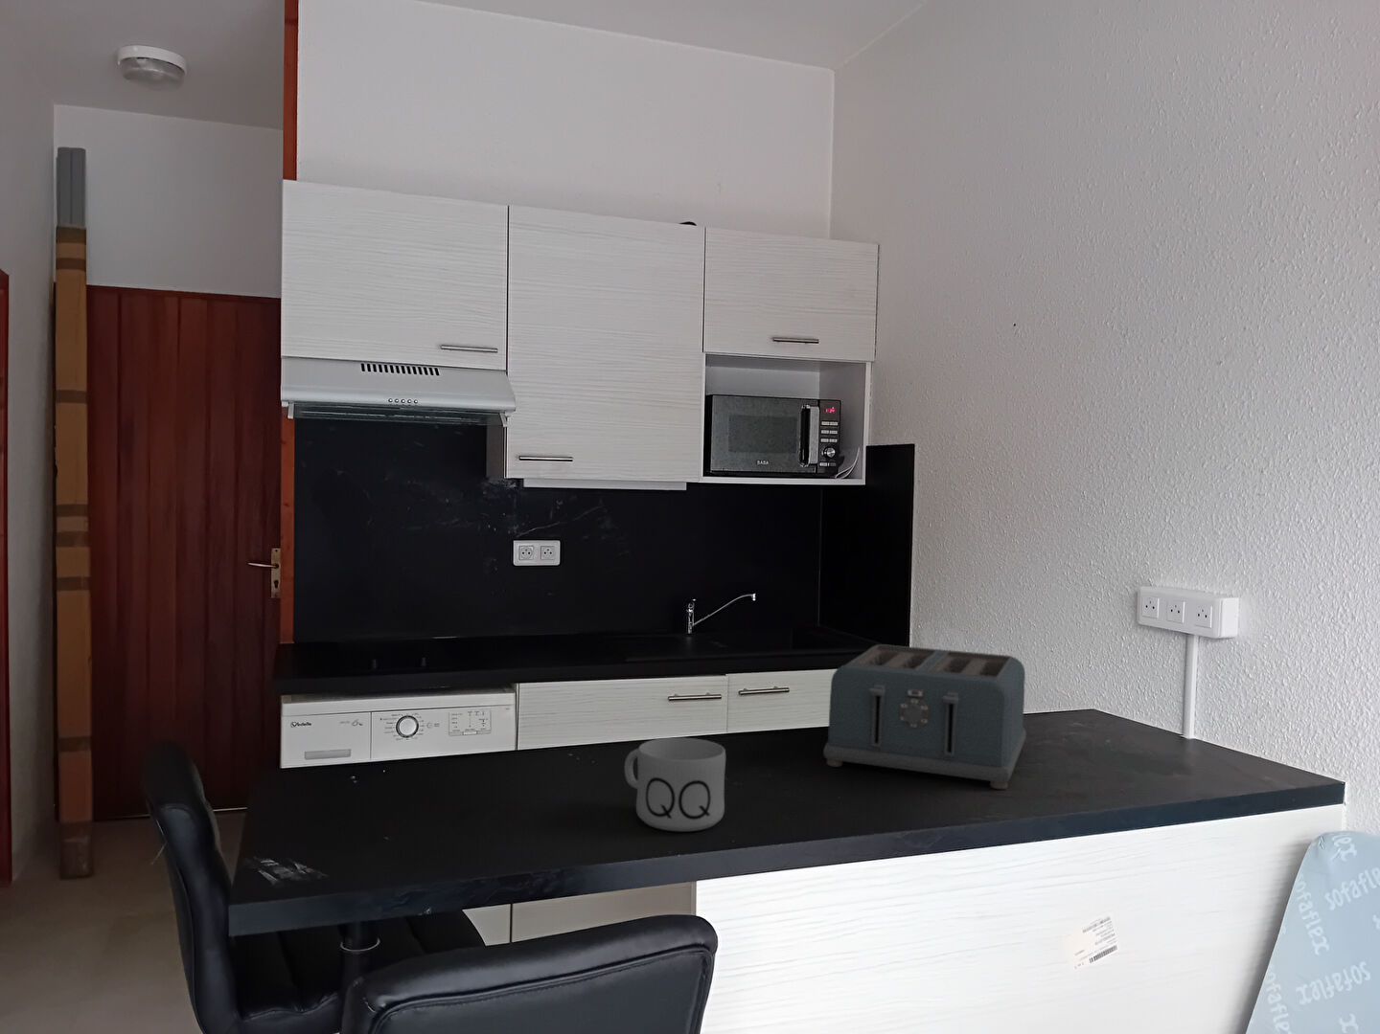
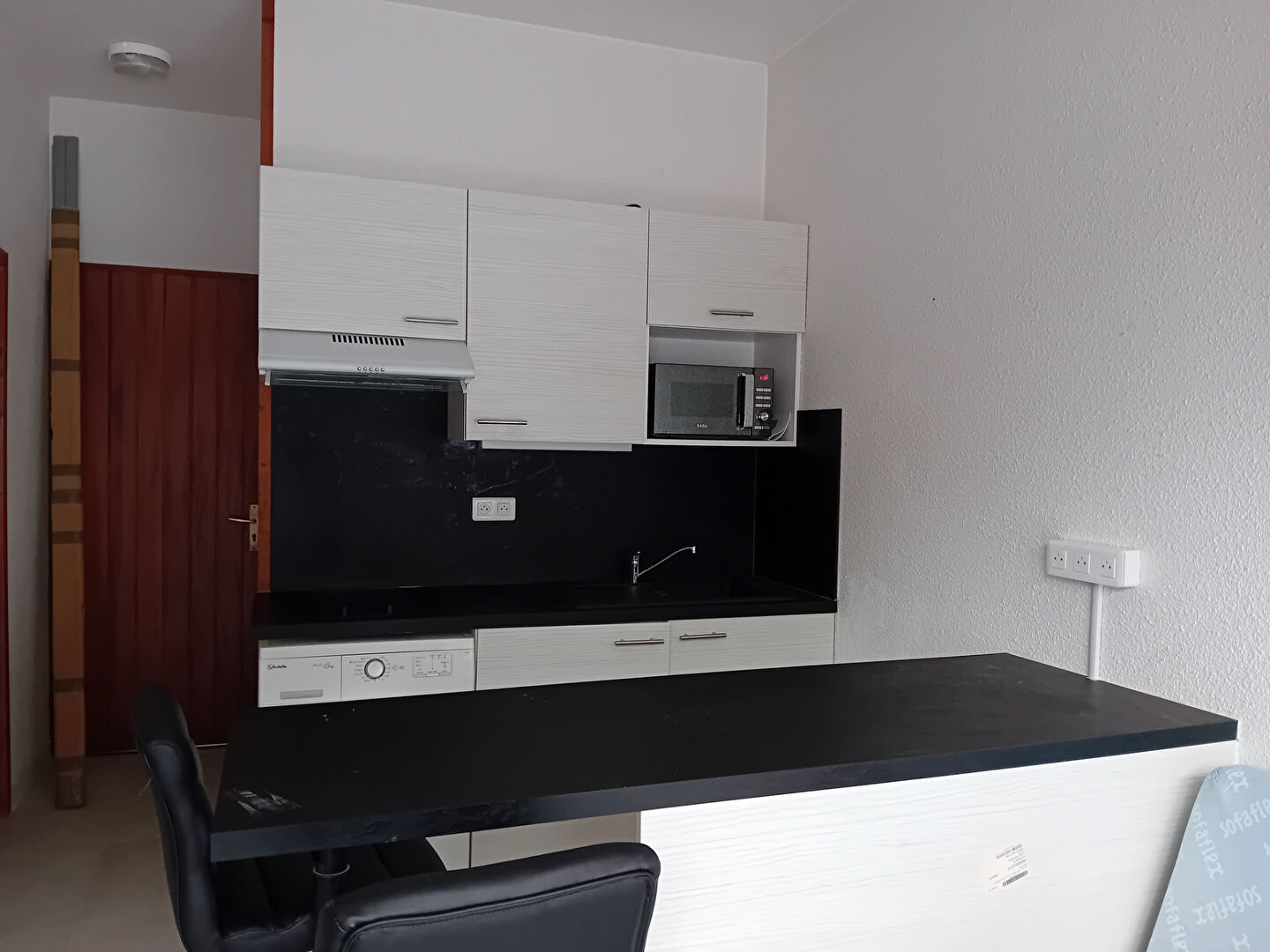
- toaster [823,643,1027,790]
- mug [624,737,727,832]
